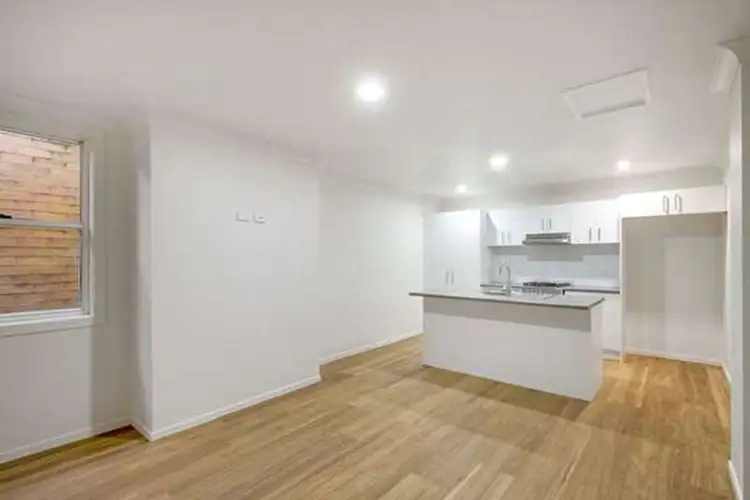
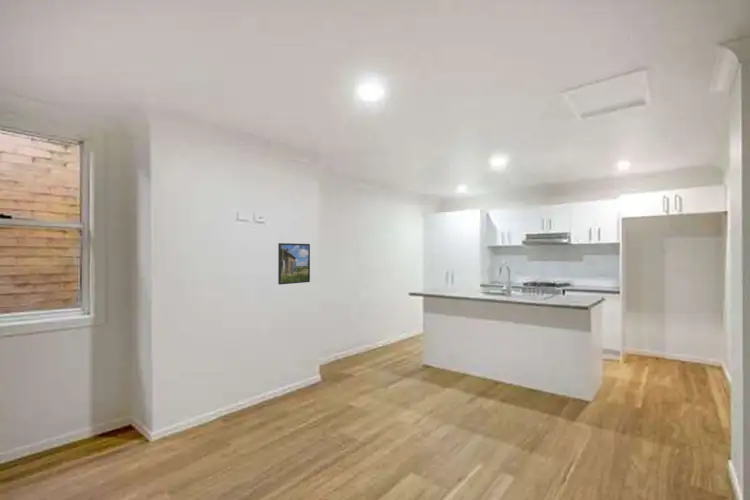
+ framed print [277,242,311,285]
